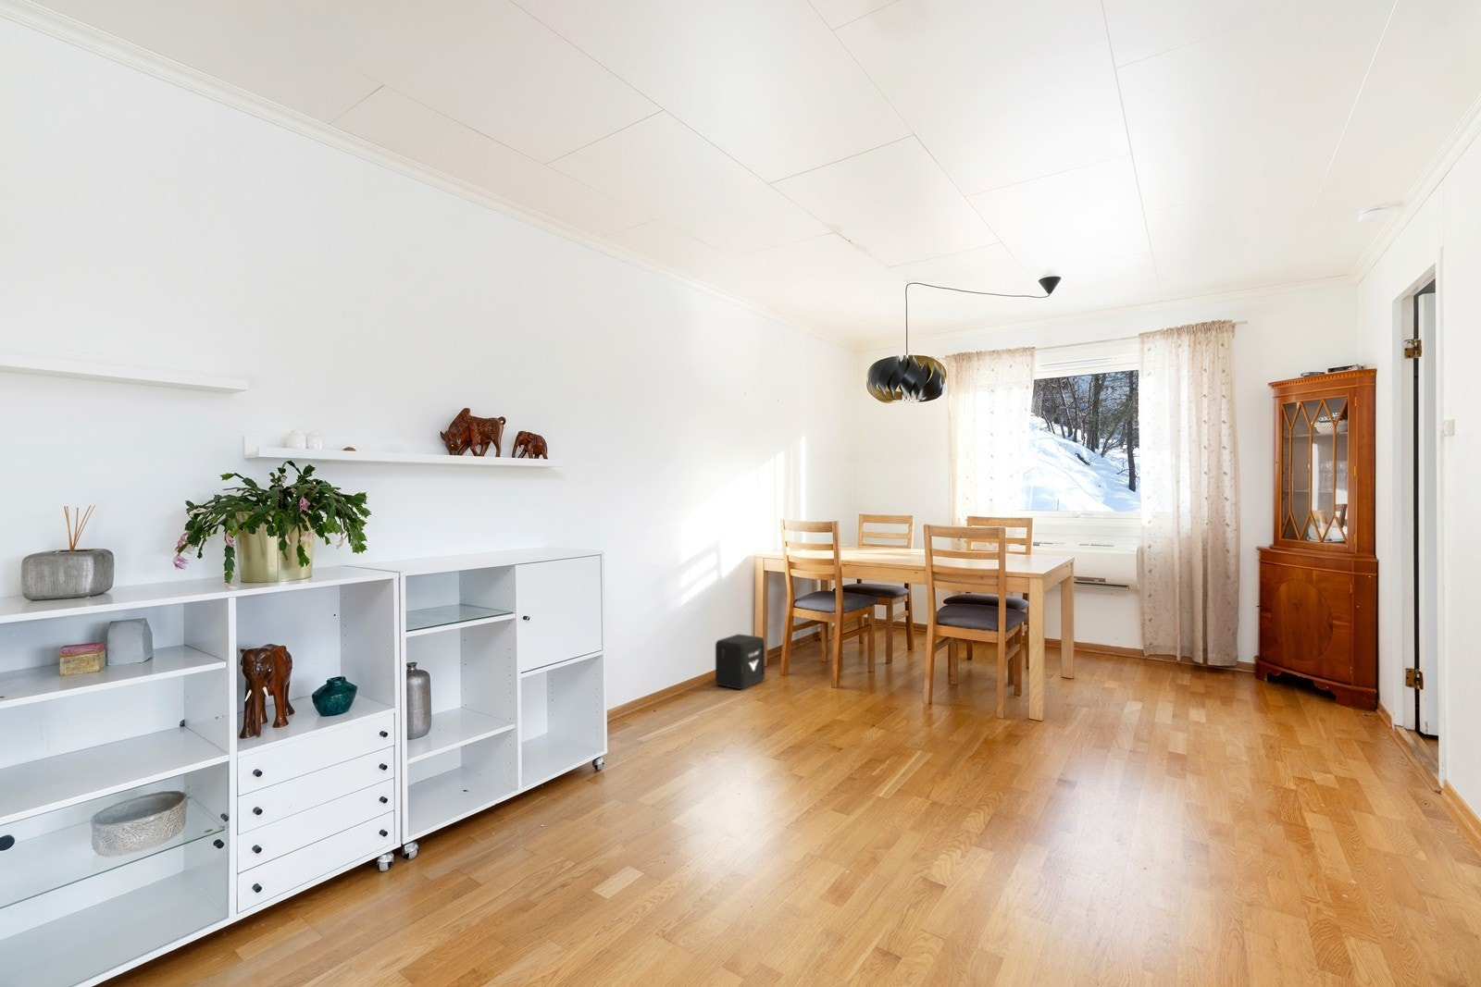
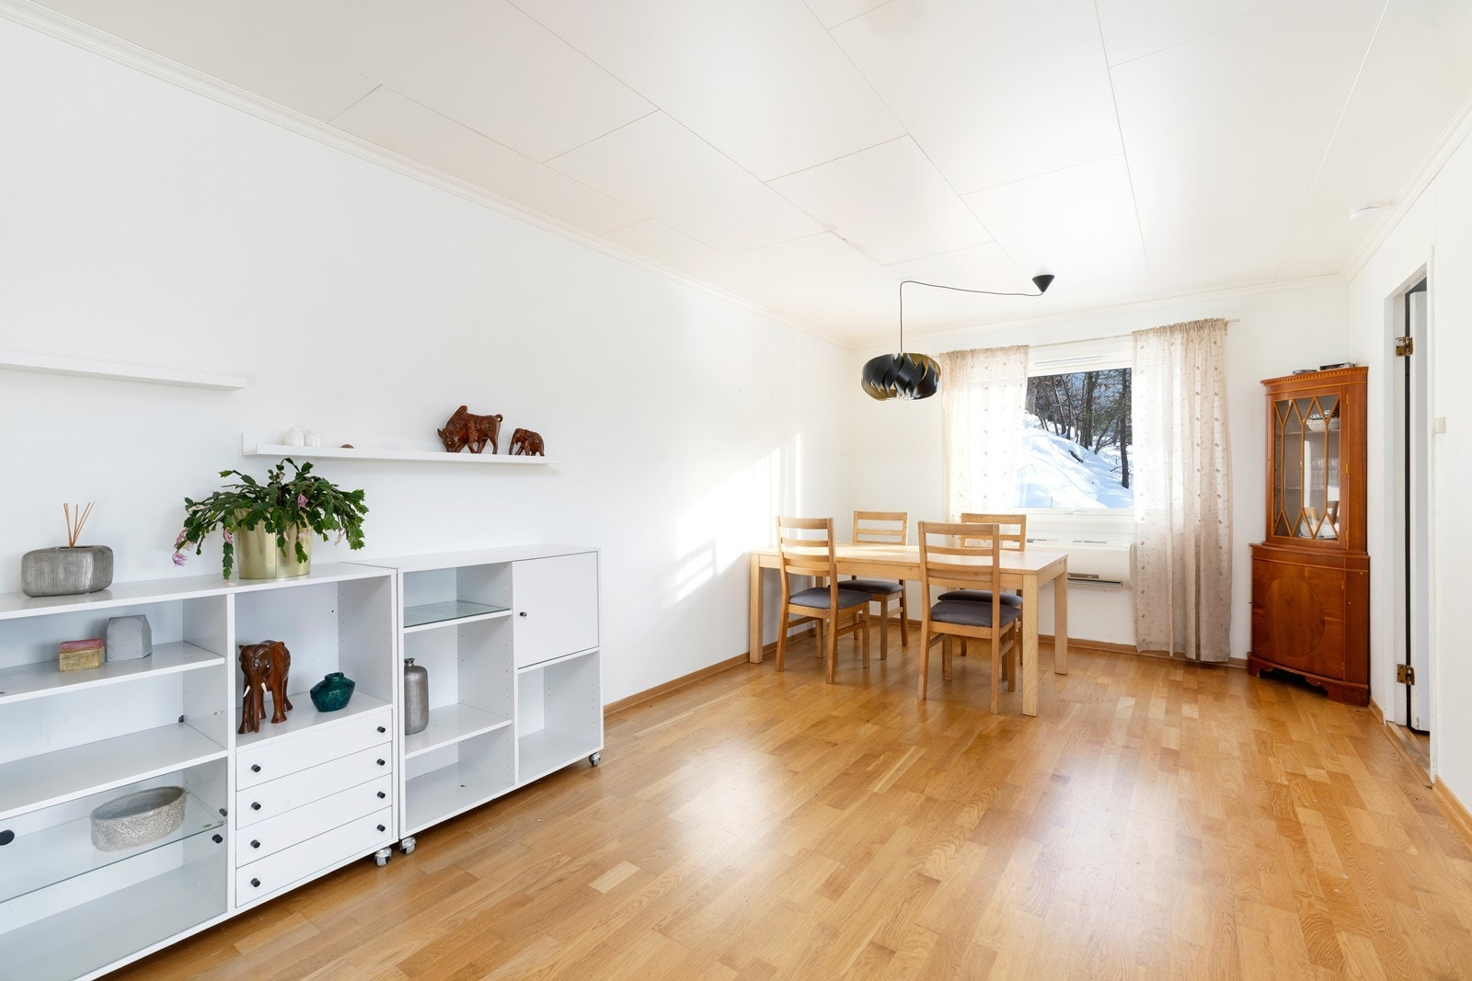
- air purifier [714,632,766,690]
